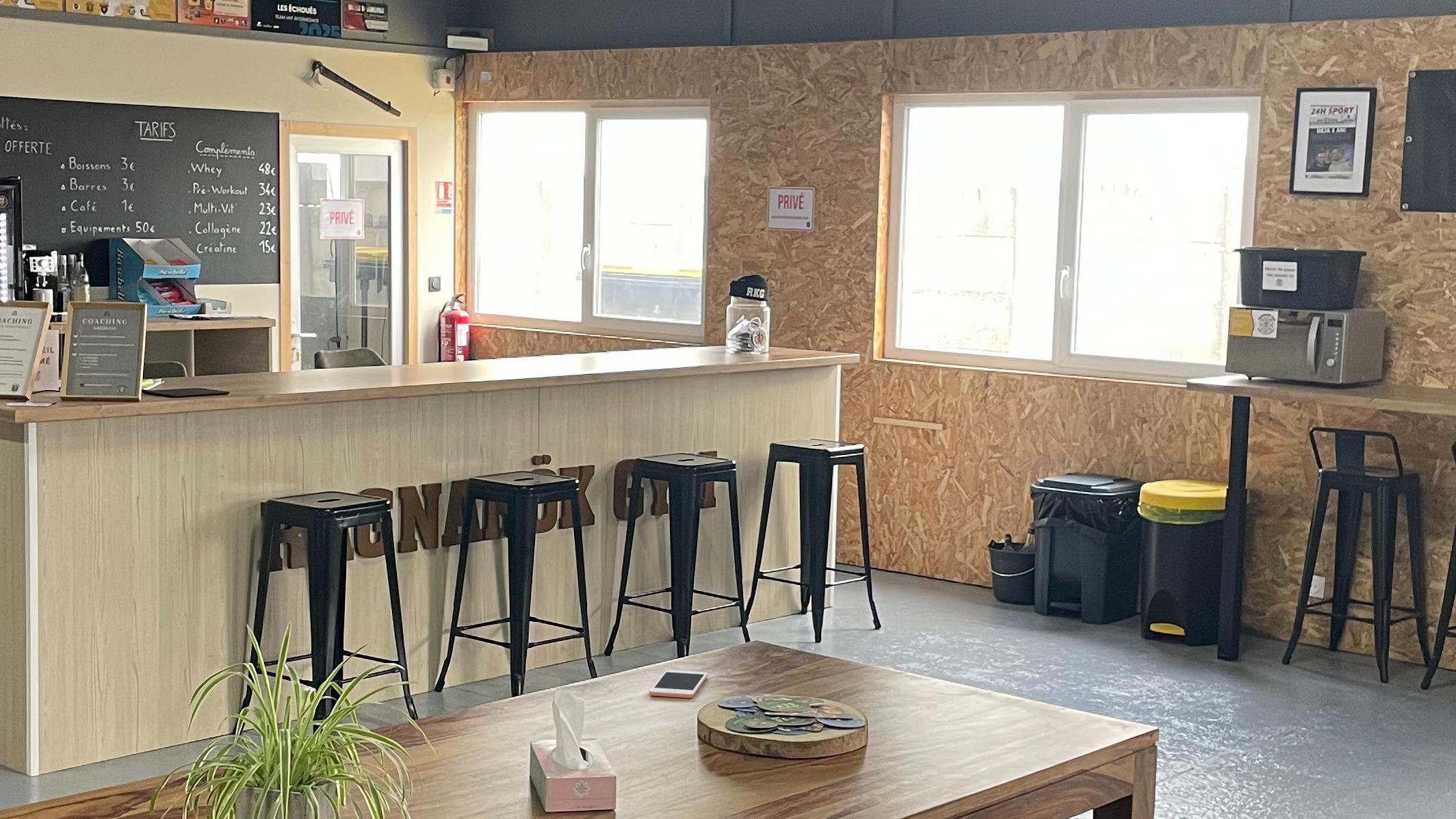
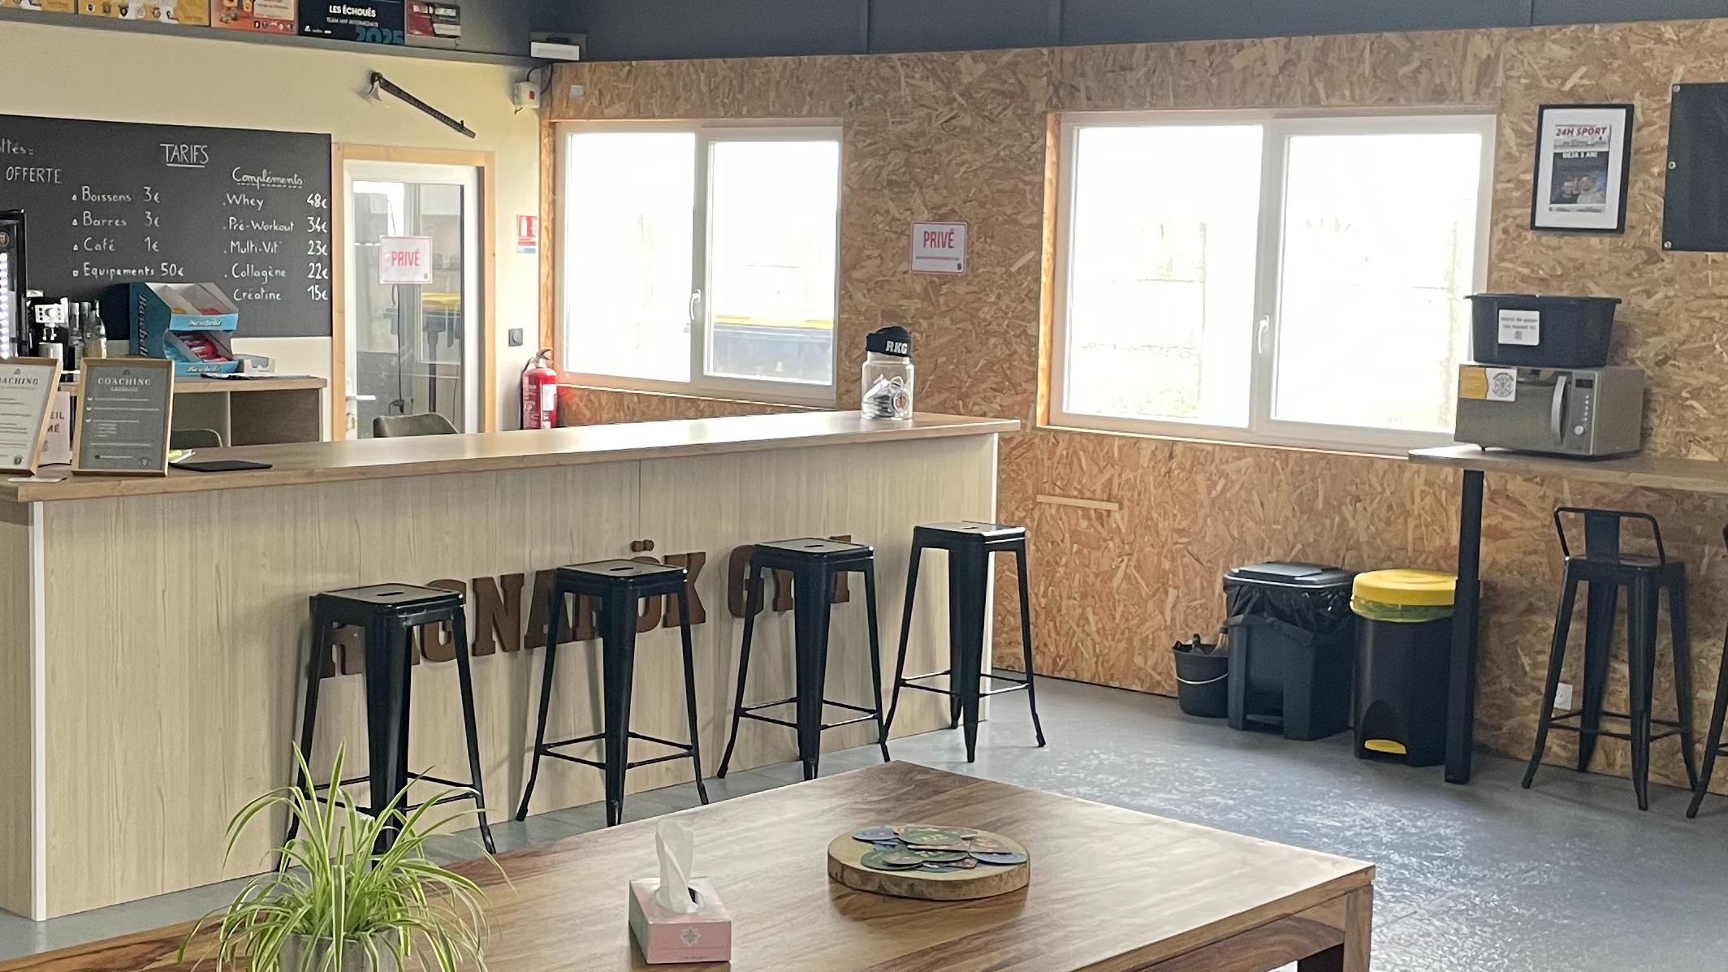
- cell phone [649,669,708,699]
